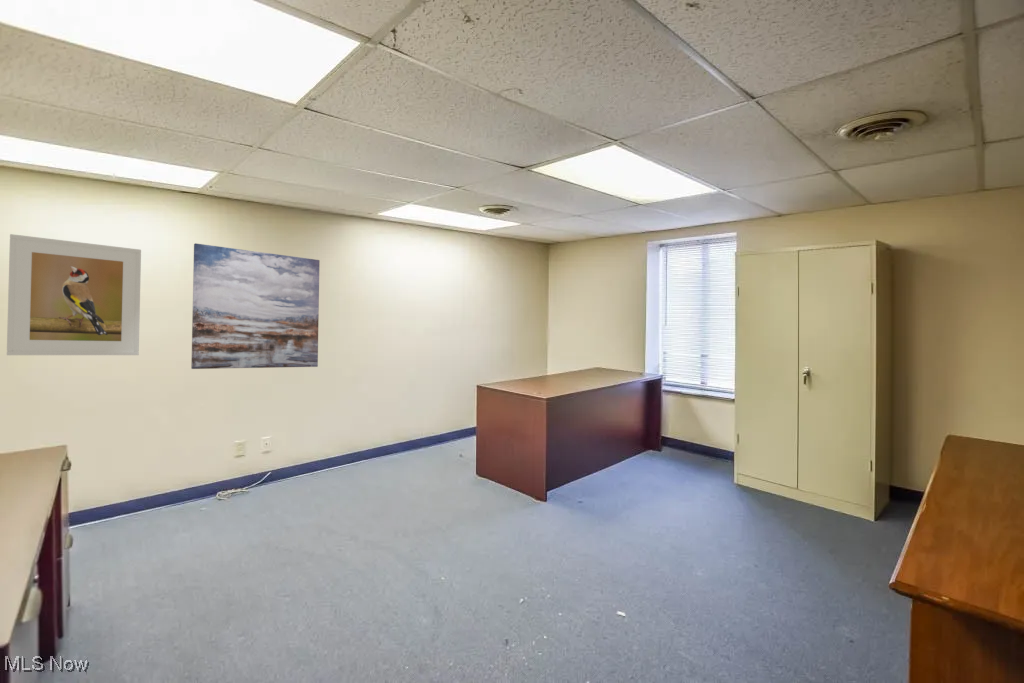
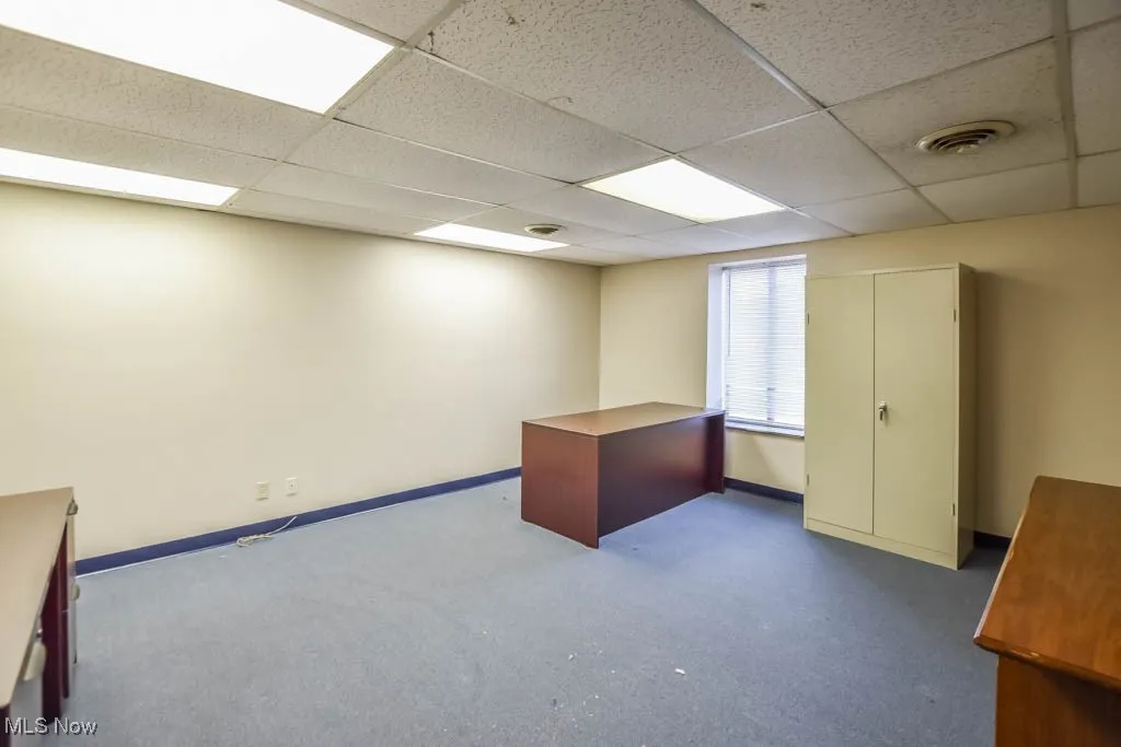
- wall art [190,242,320,370]
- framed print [6,233,142,356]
